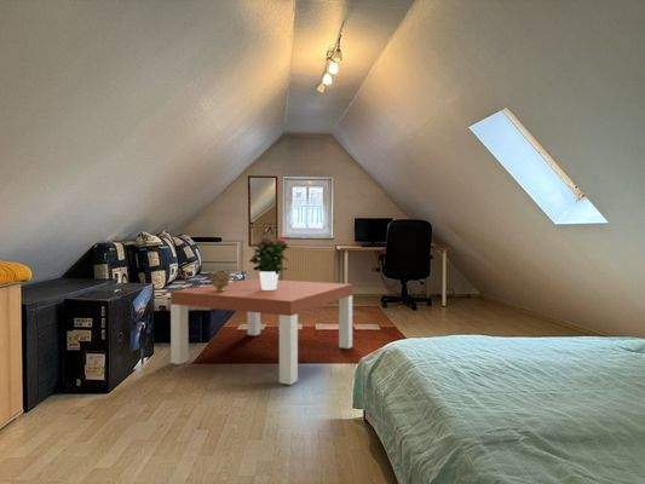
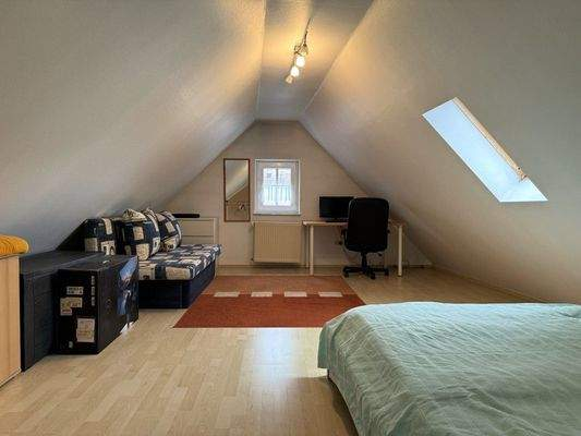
- potted flower [248,235,290,290]
- coffee table [169,277,353,386]
- decorative bowl [208,270,232,292]
